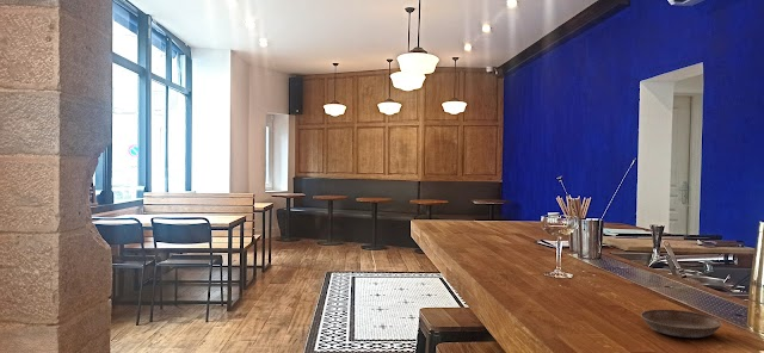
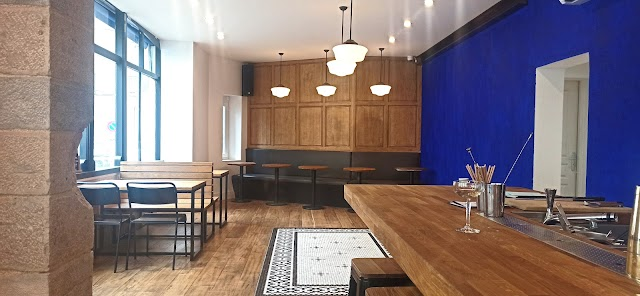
- saucer [640,309,723,339]
